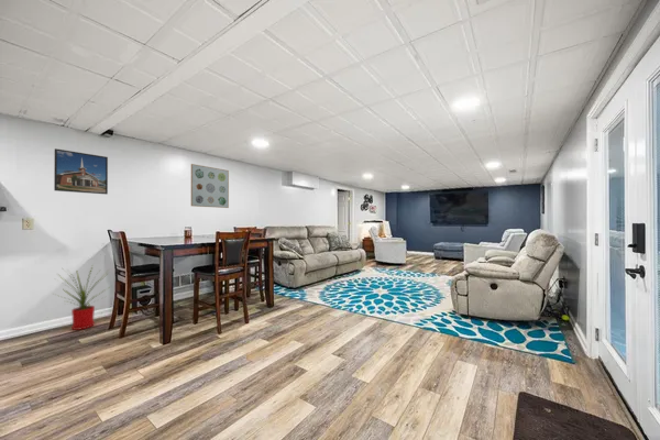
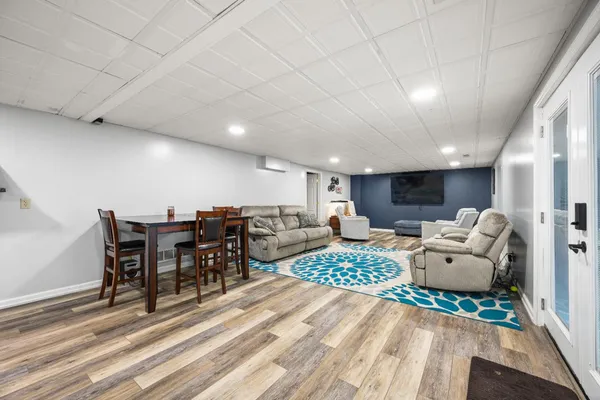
- house plant [51,263,113,331]
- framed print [53,147,109,196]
- wall art [190,163,230,209]
